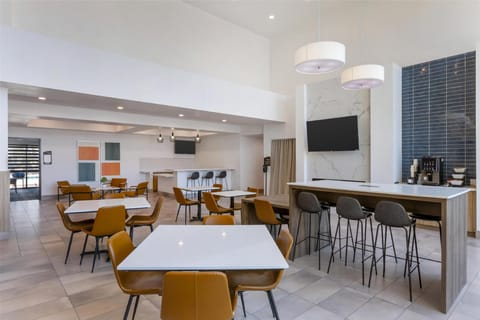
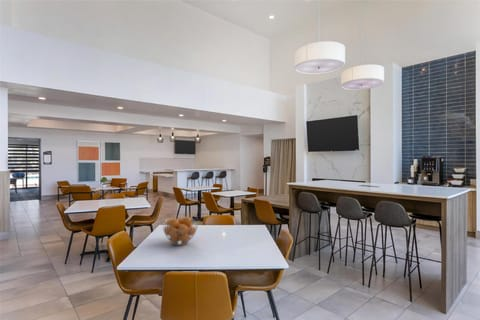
+ fruit basket [162,216,199,246]
